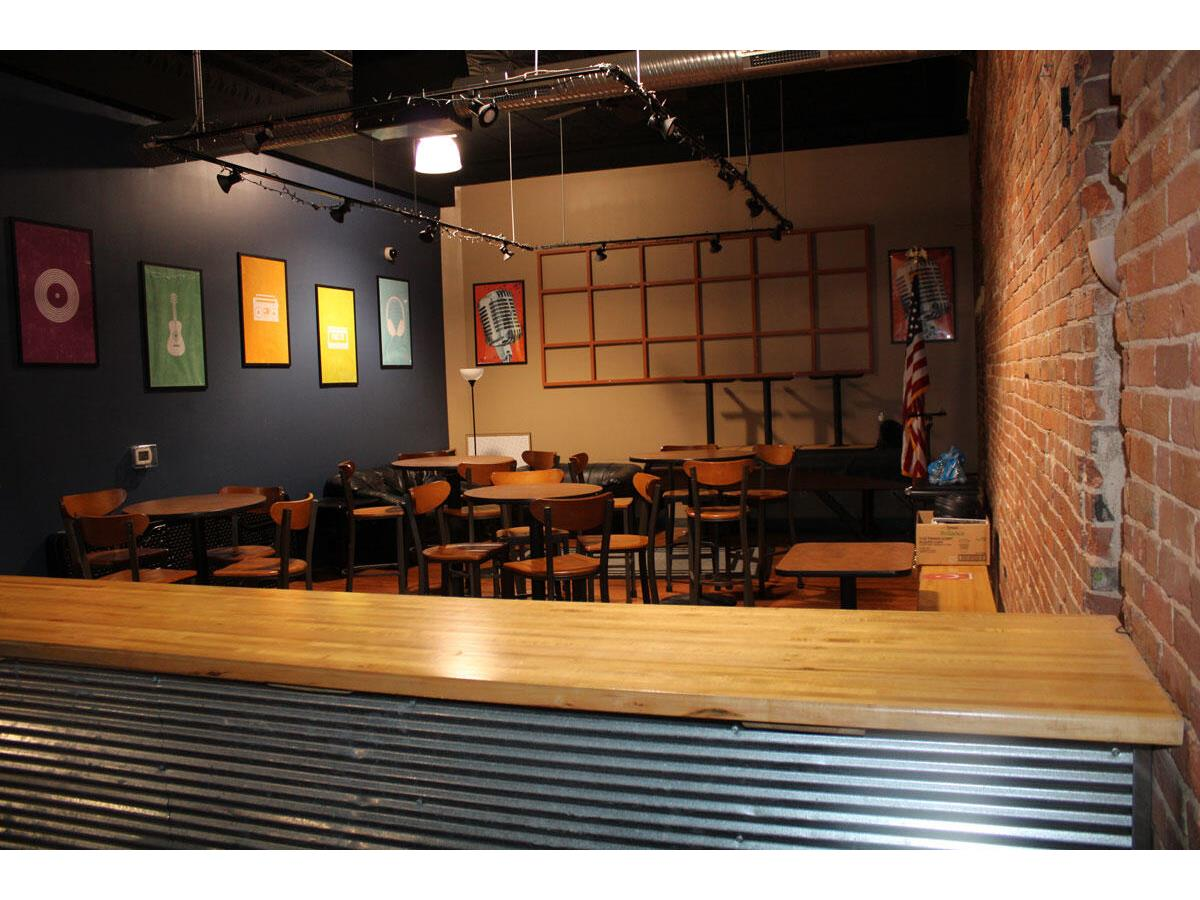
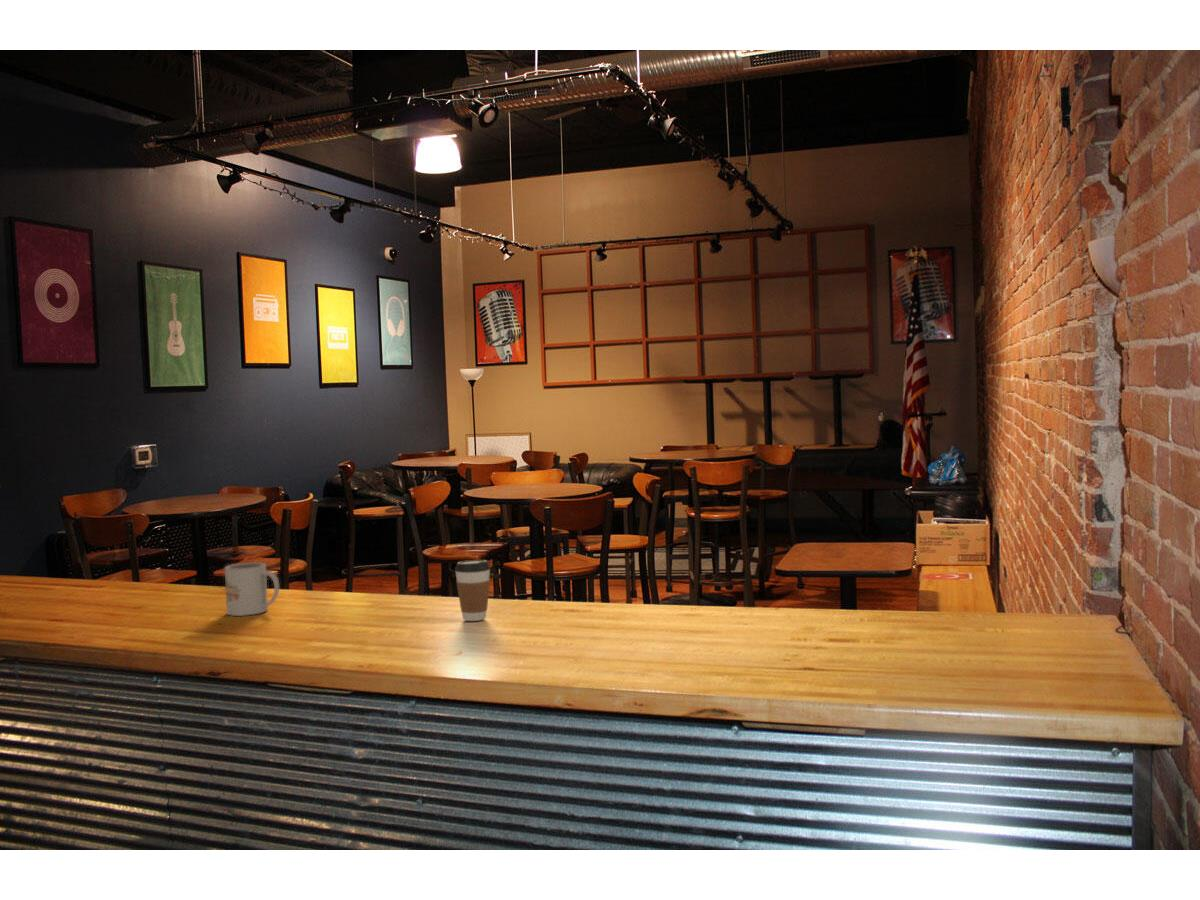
+ coffee cup [454,559,491,622]
+ mug [224,562,280,617]
